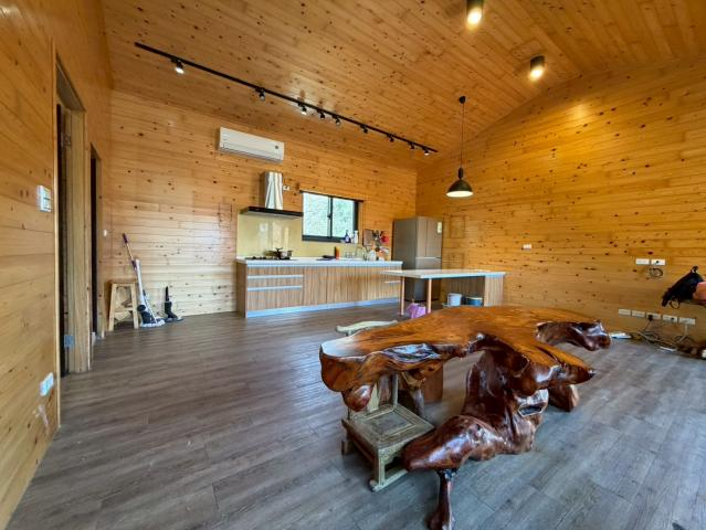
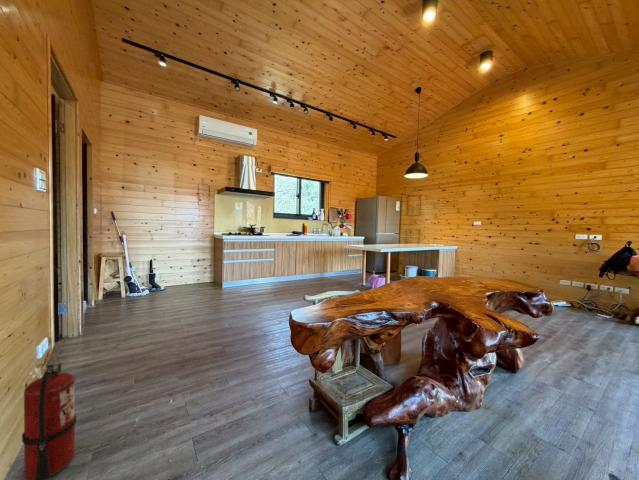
+ fire extinguisher [21,343,77,480]
